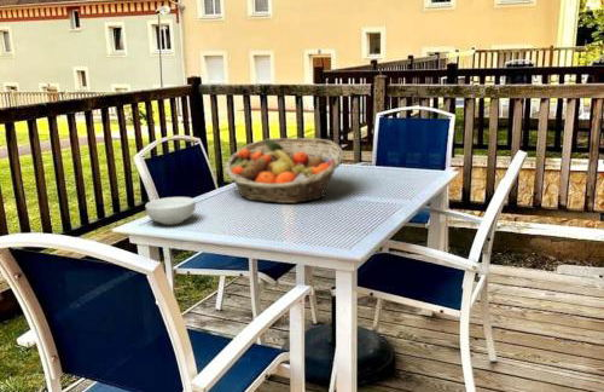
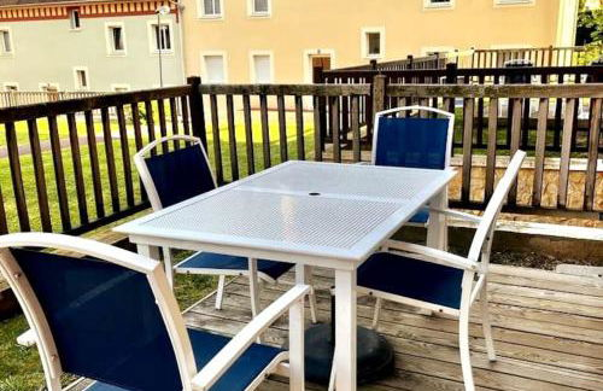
- cereal bowl [145,196,197,226]
- fruit basket [223,137,344,204]
